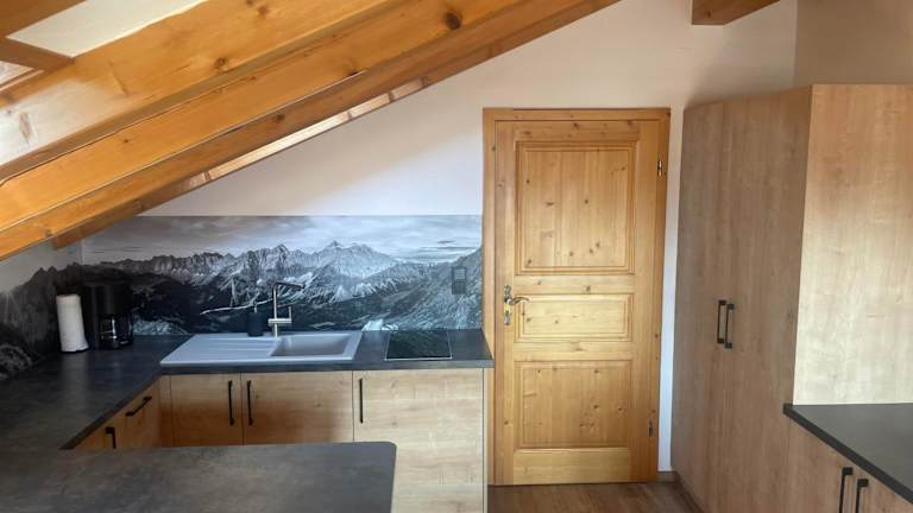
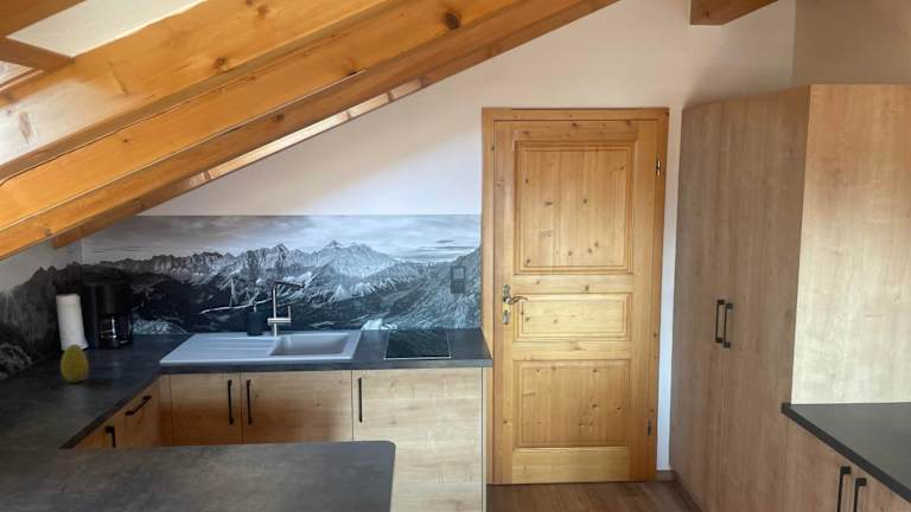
+ fruit [59,343,90,384]
